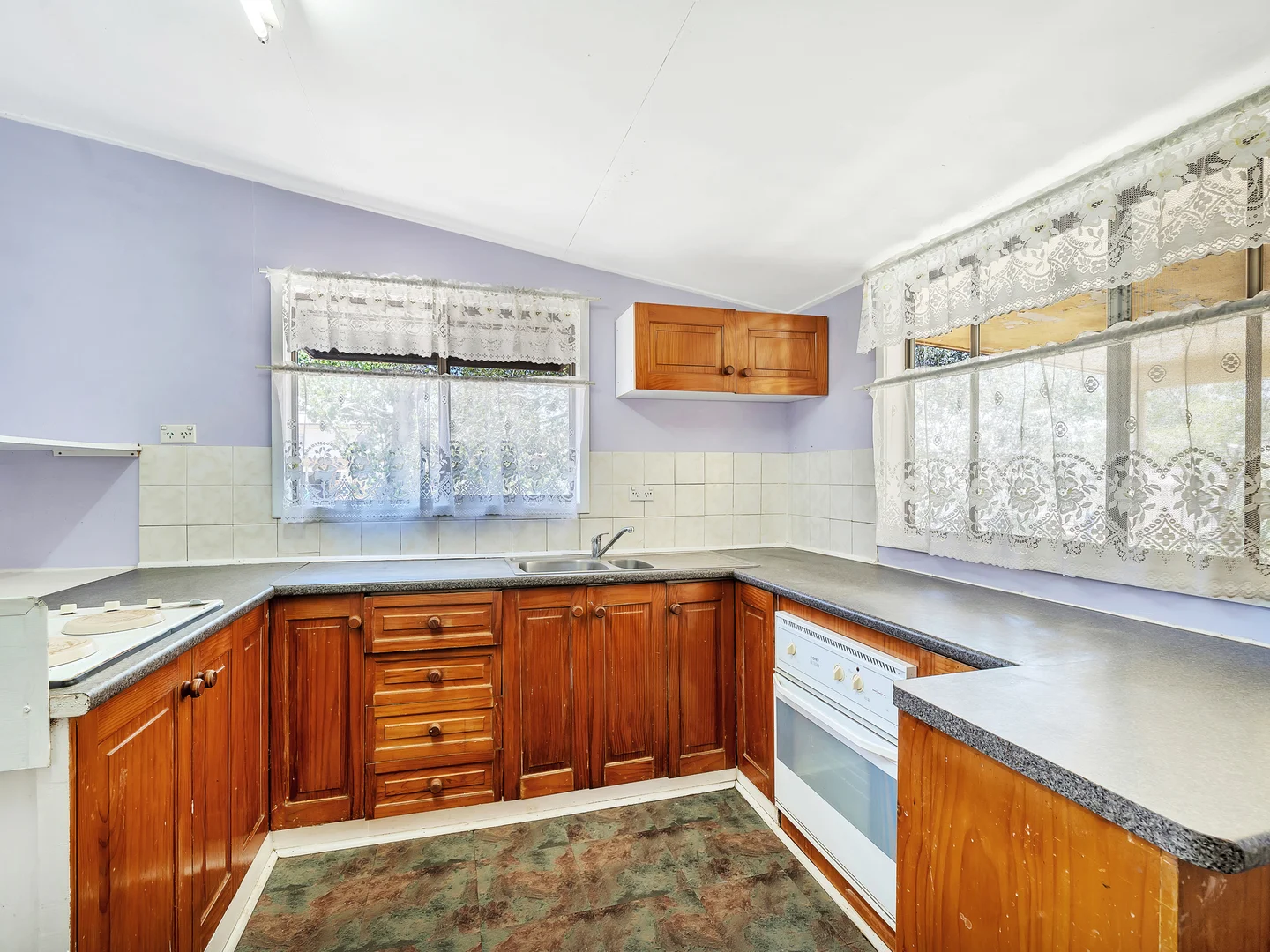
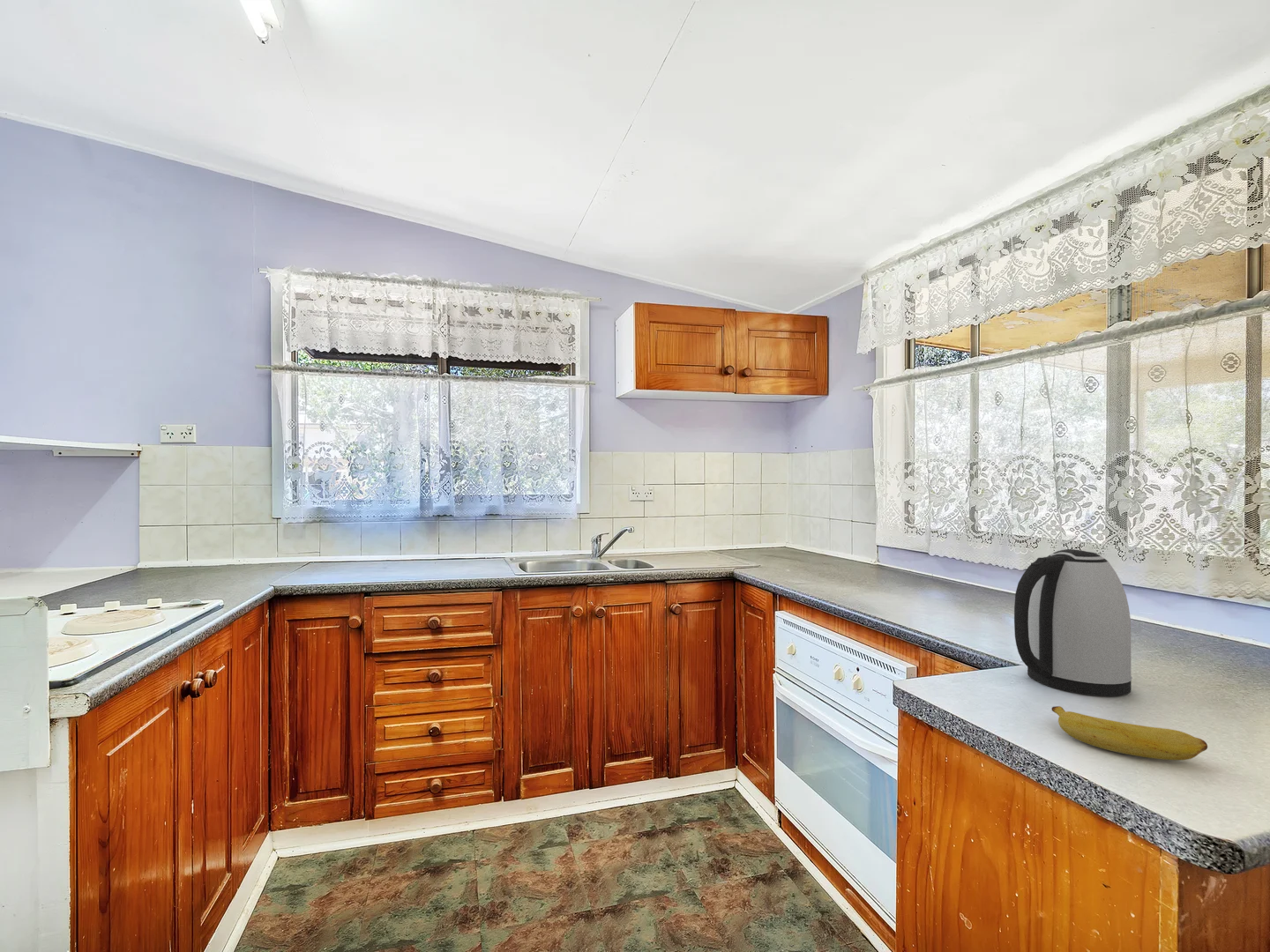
+ kettle [1013,548,1133,697]
+ banana [1050,705,1208,761]
